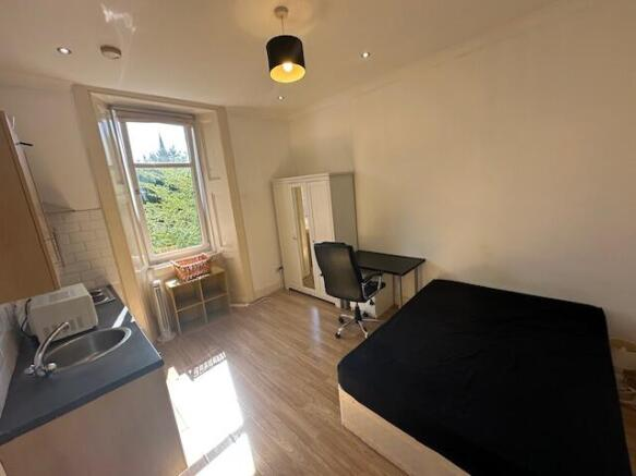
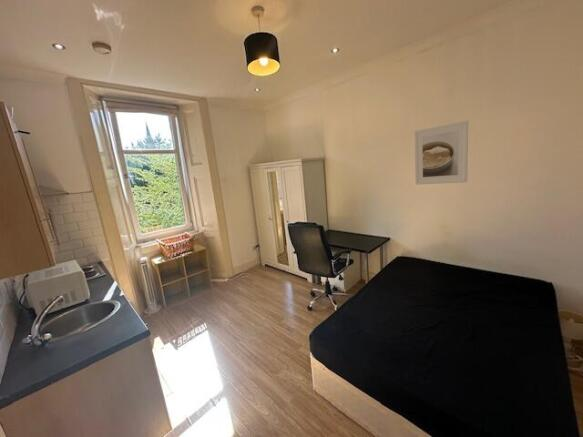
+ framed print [414,119,469,186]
